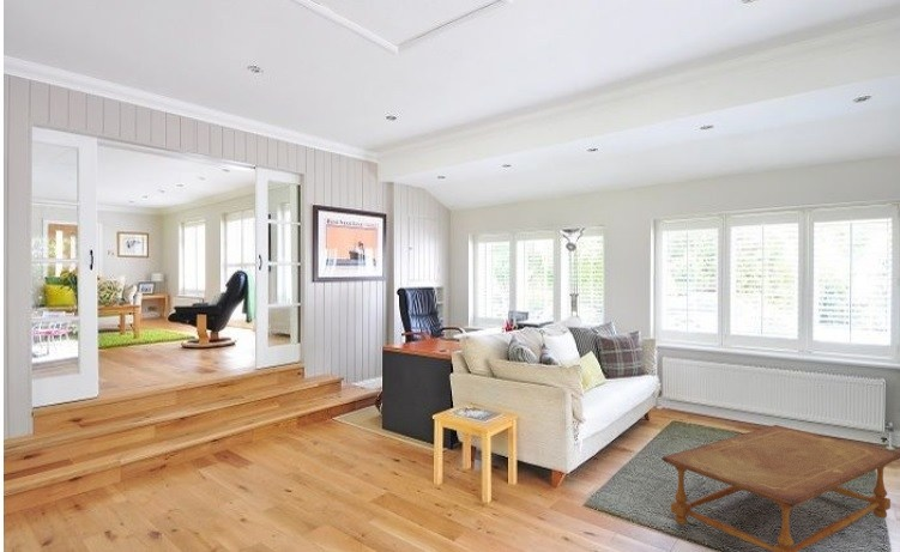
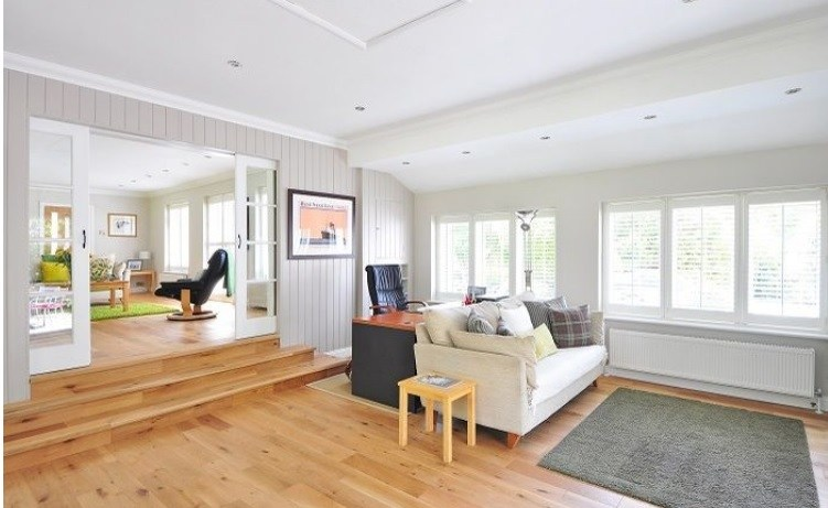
- coffee table [660,424,900,552]
